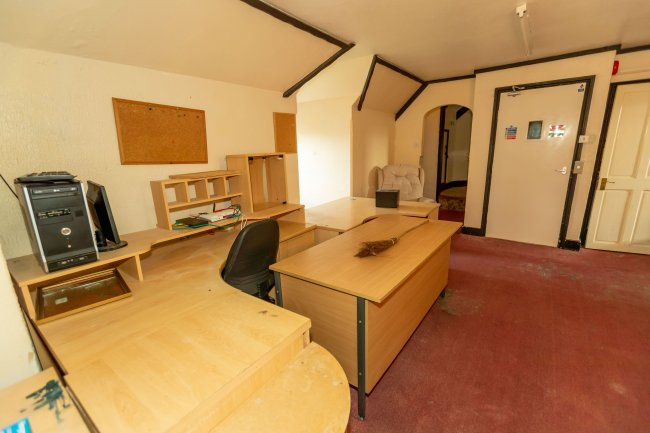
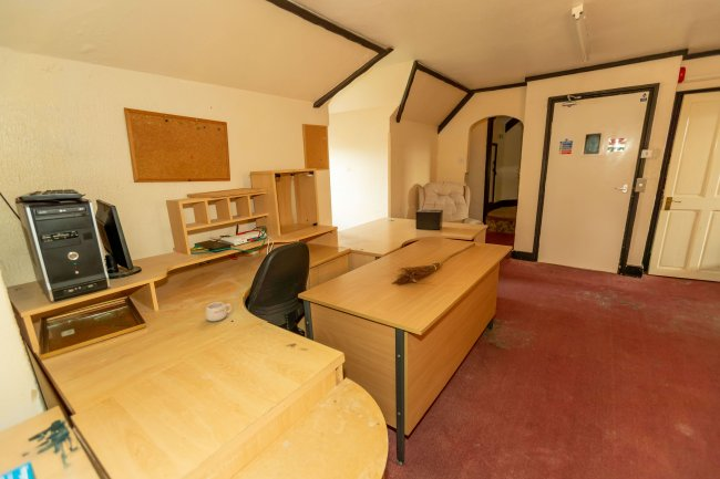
+ mug [205,301,233,322]
